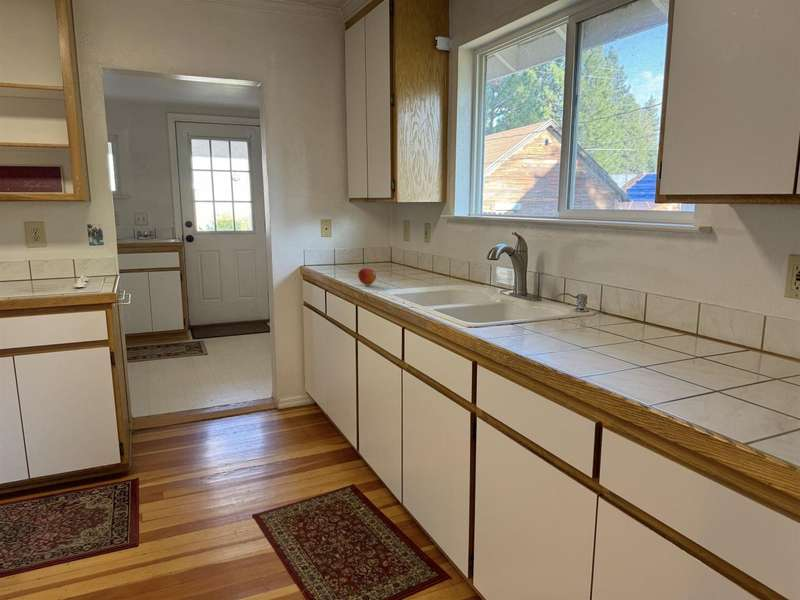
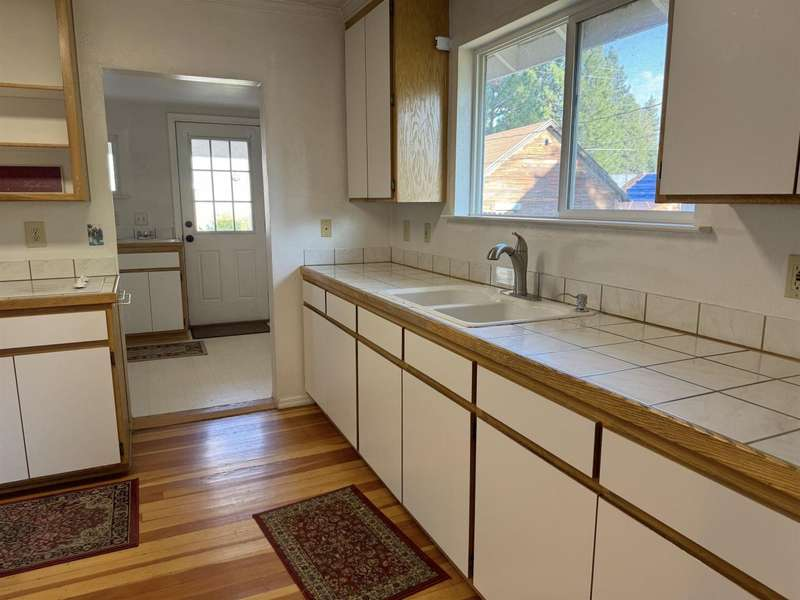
- fruit [357,267,377,286]
